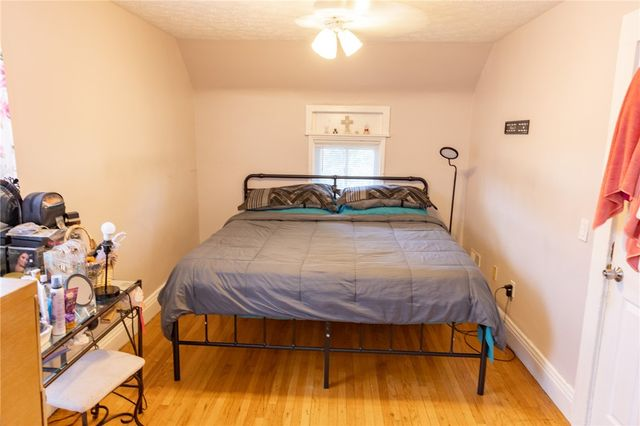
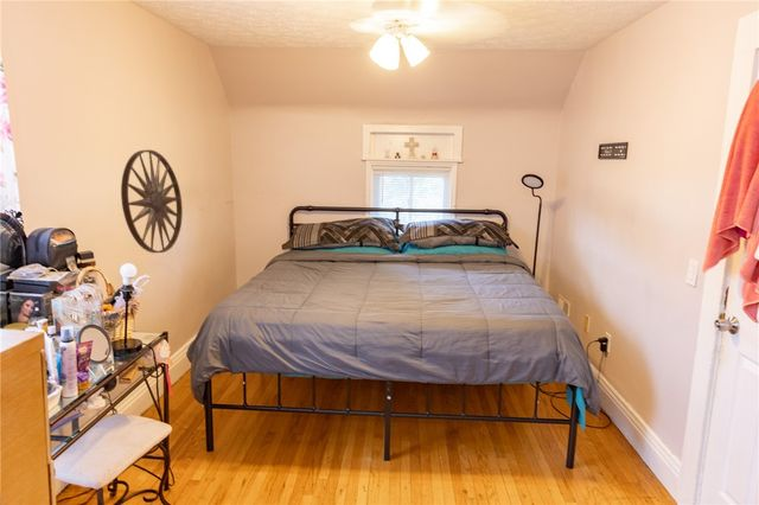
+ wall art [120,148,184,254]
